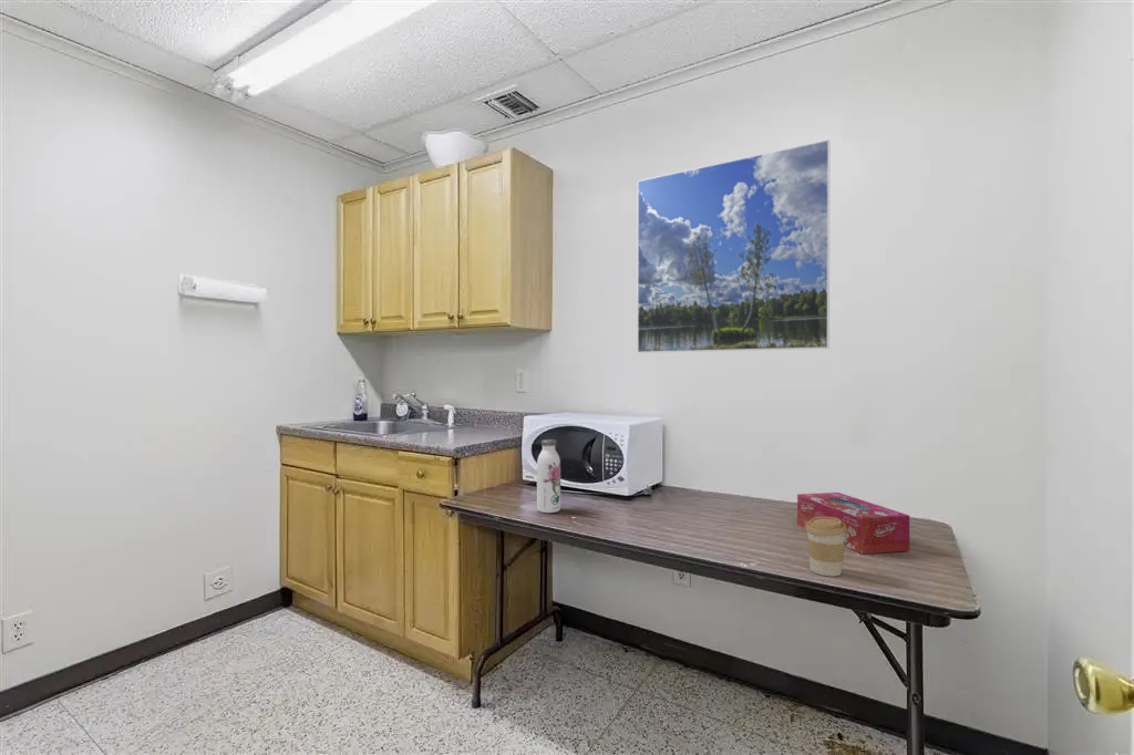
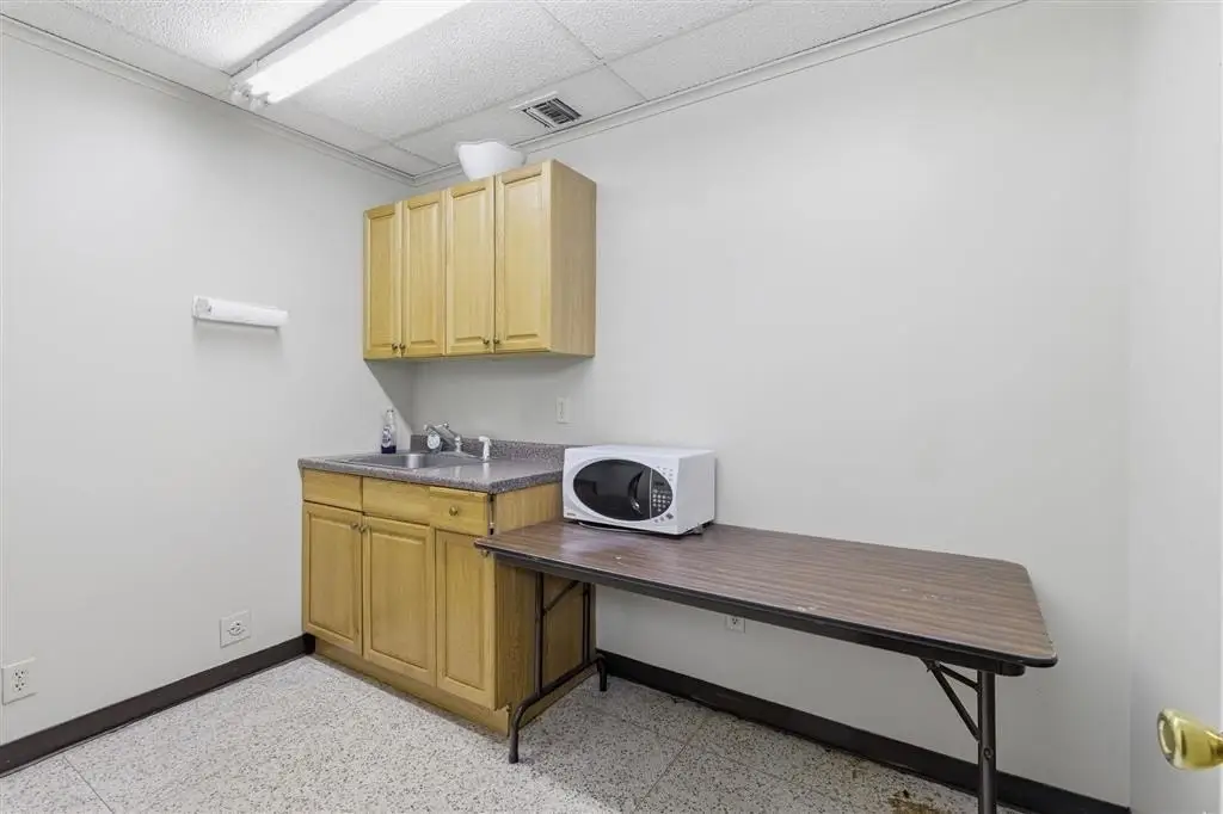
- coffee cup [804,517,847,578]
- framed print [636,138,832,354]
- water bottle [536,438,561,514]
- tissue box [796,492,910,556]
